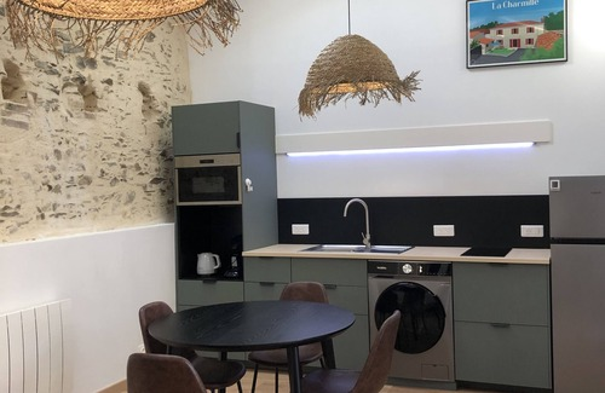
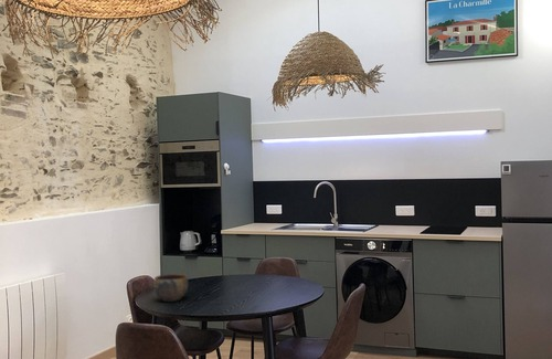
+ bowl [152,273,189,303]
